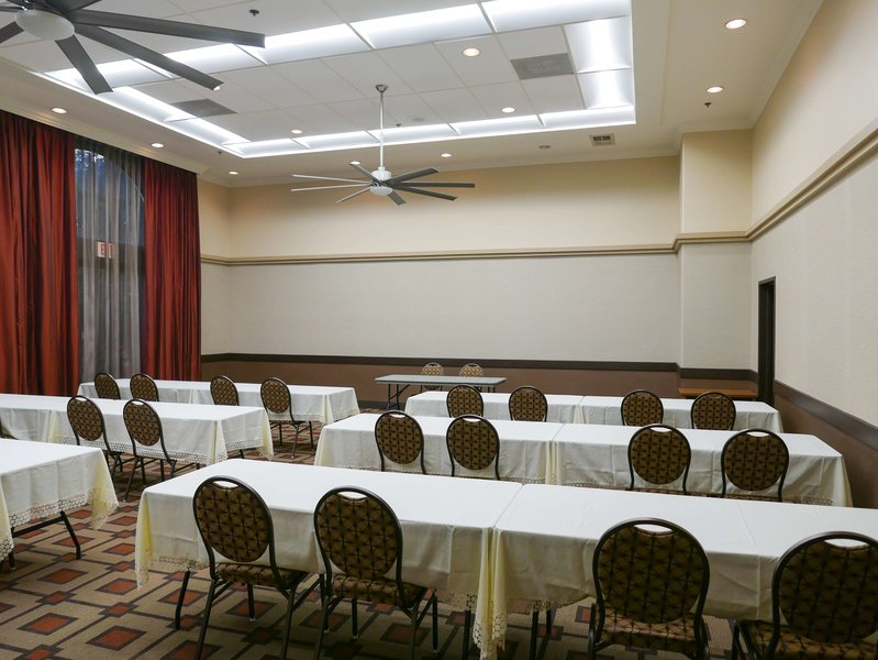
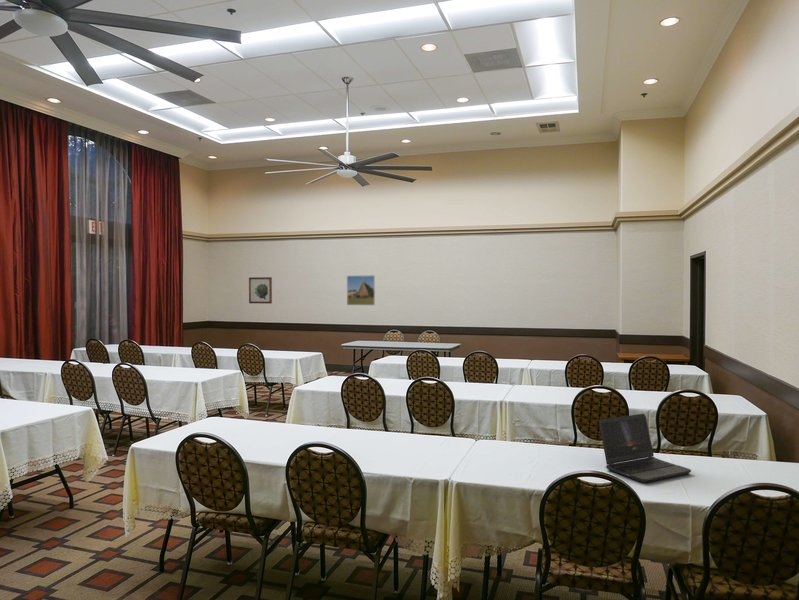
+ wall art [248,276,273,305]
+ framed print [346,274,376,306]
+ laptop computer [598,413,692,484]
